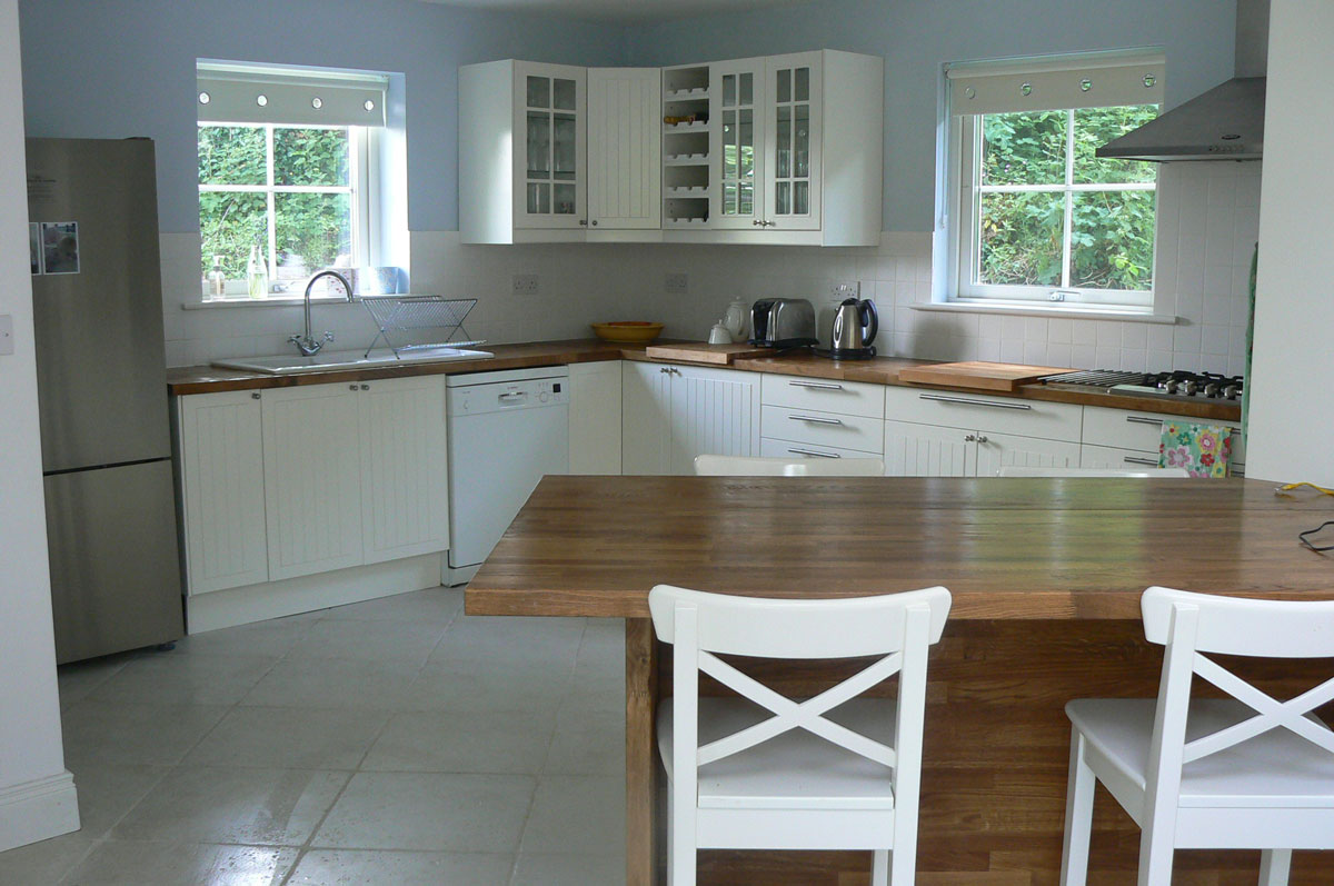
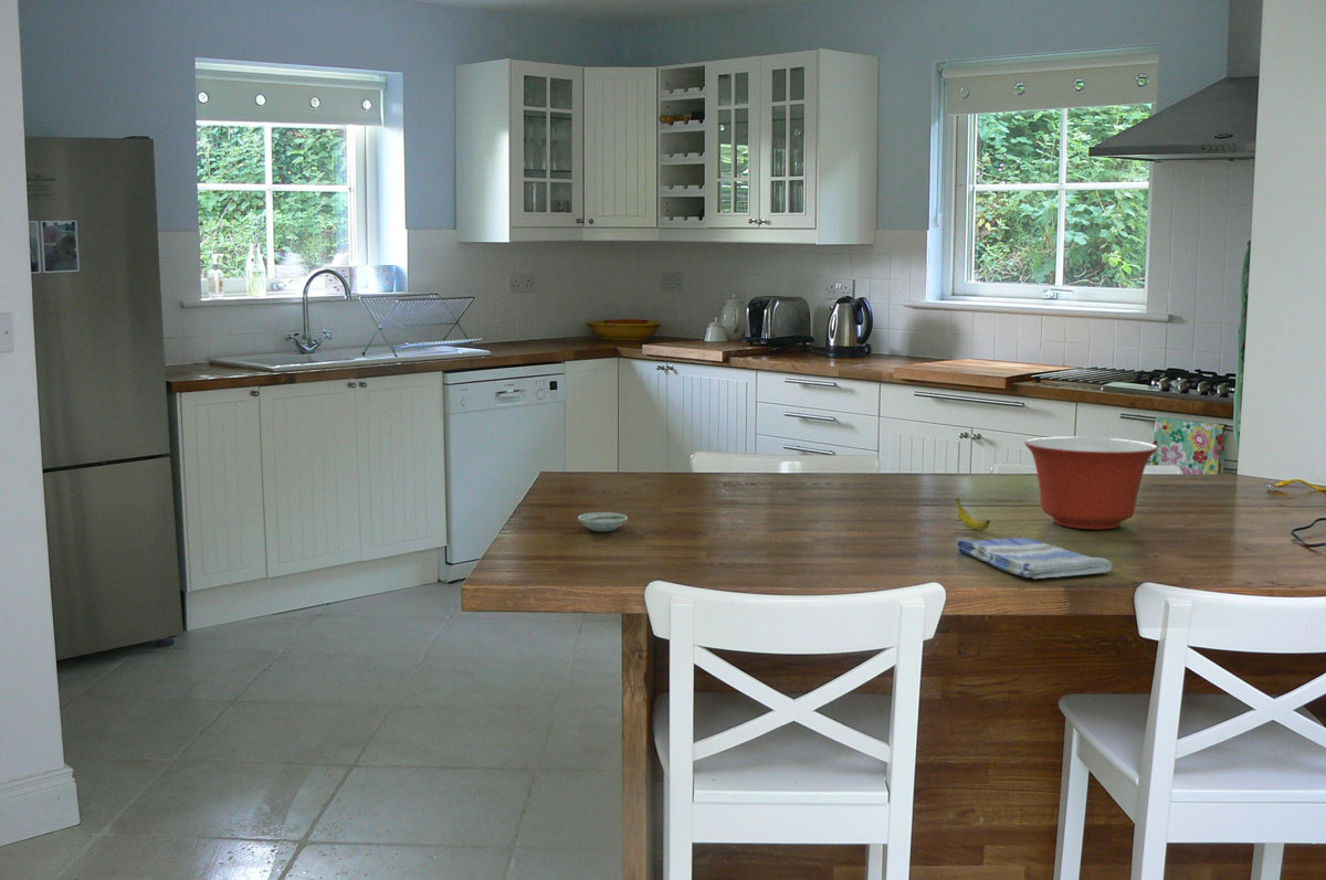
+ mixing bowl [1023,436,1159,530]
+ banana [955,498,991,531]
+ saucer [577,511,629,532]
+ dish towel [956,537,1113,580]
